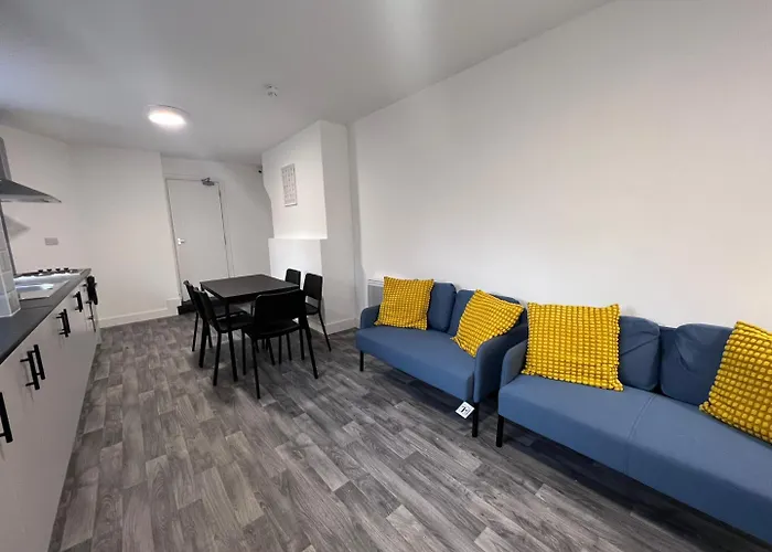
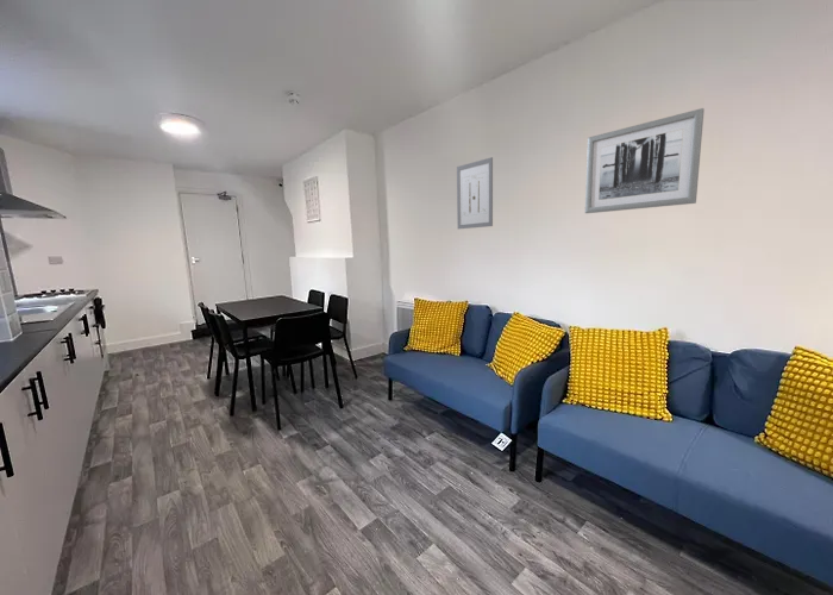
+ wall art [584,107,706,214]
+ wall art [456,156,494,230]
